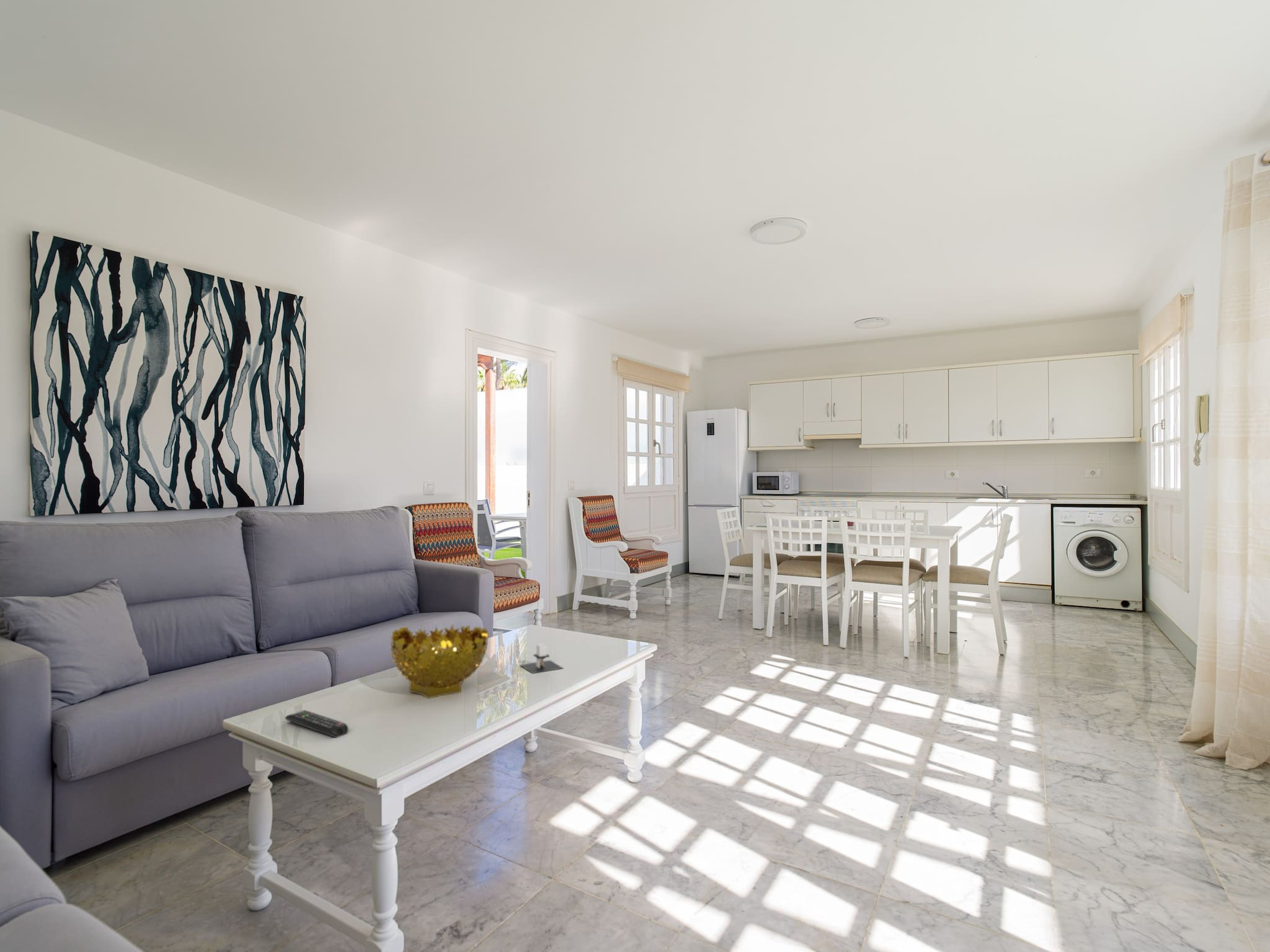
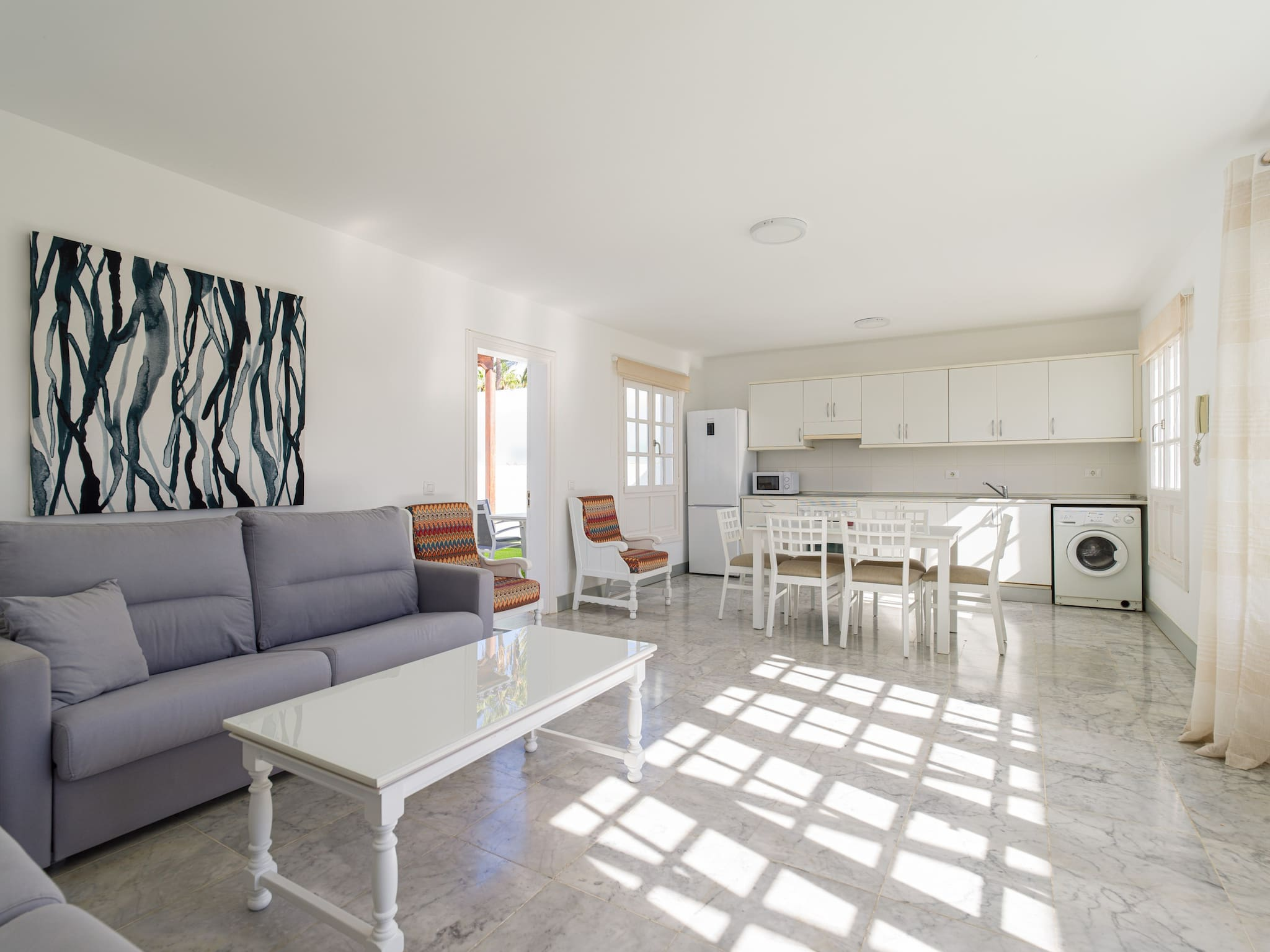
- architectural model [520,643,564,674]
- decorative bowl [390,624,489,699]
- remote control [285,710,349,738]
